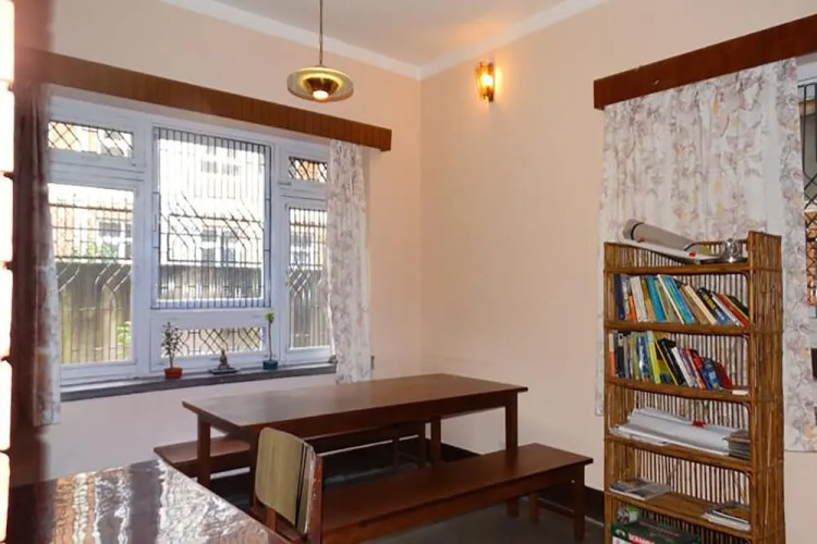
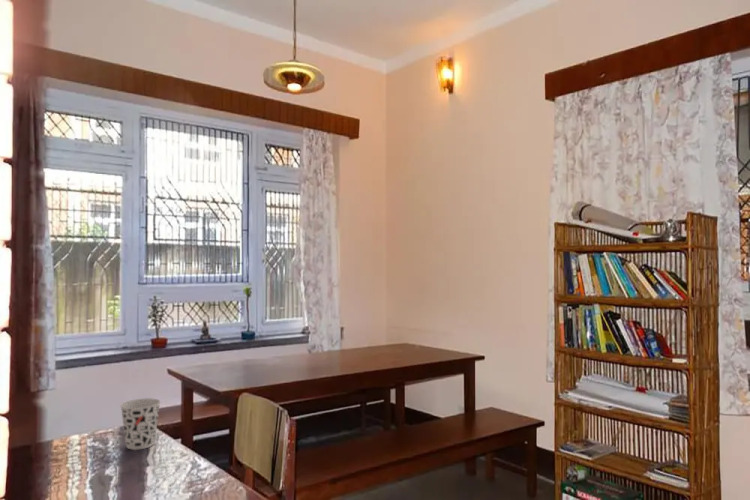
+ cup [119,397,162,451]
